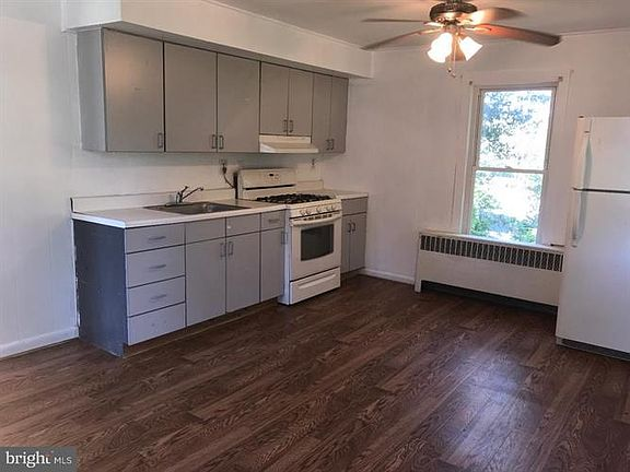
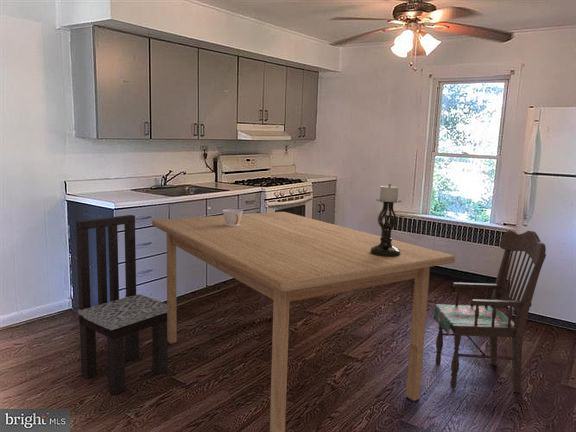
+ dining chair [432,229,547,394]
+ teacup [222,208,244,226]
+ candle holder [370,183,403,257]
+ table [151,211,456,432]
+ dining chair [75,214,168,396]
